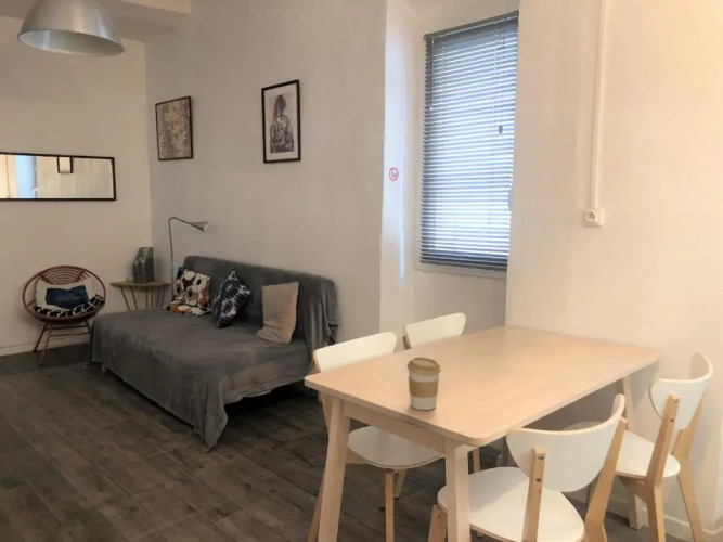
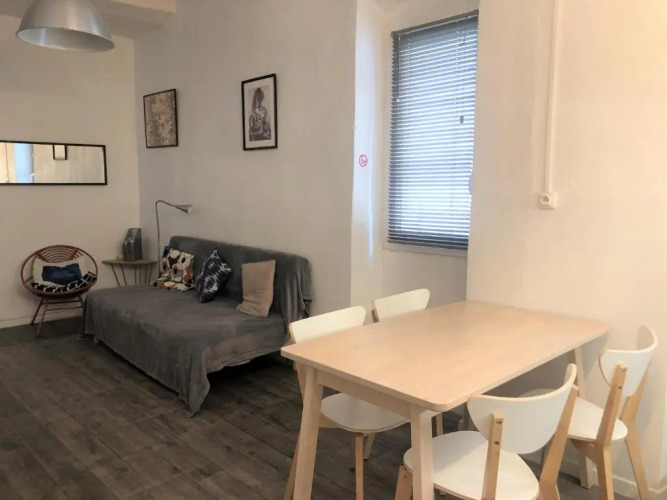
- coffee cup [405,356,442,411]
